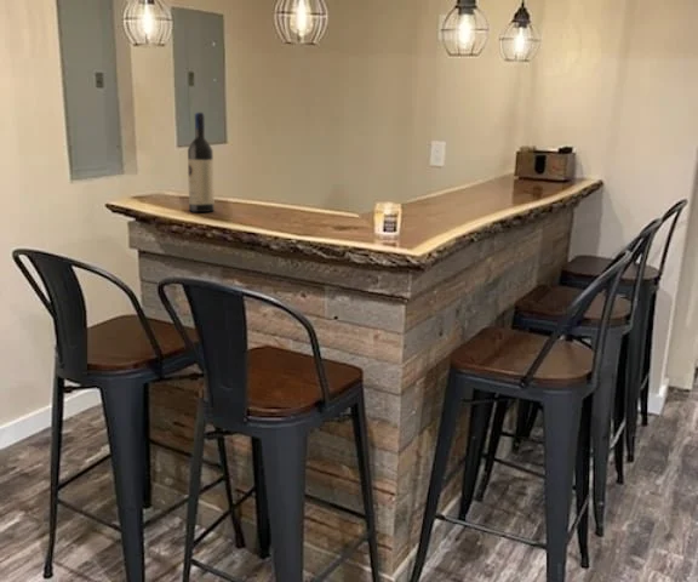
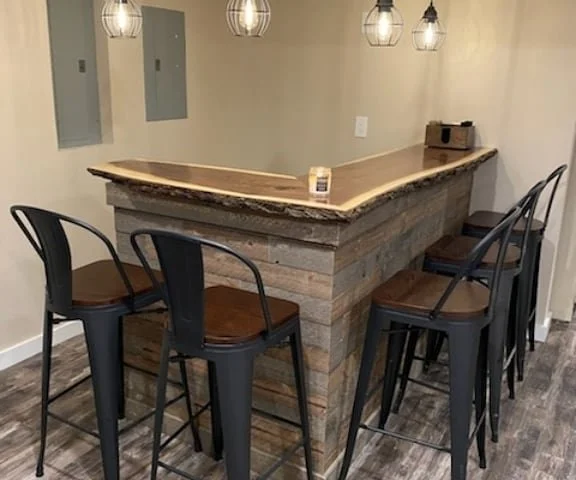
- wine bottle [187,112,216,213]
